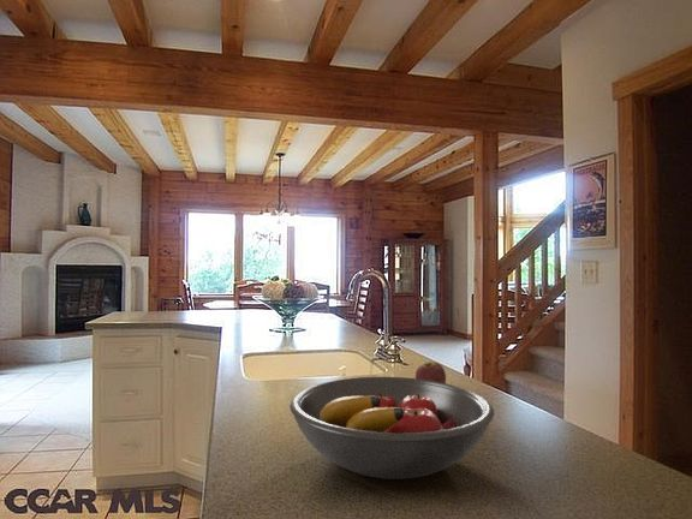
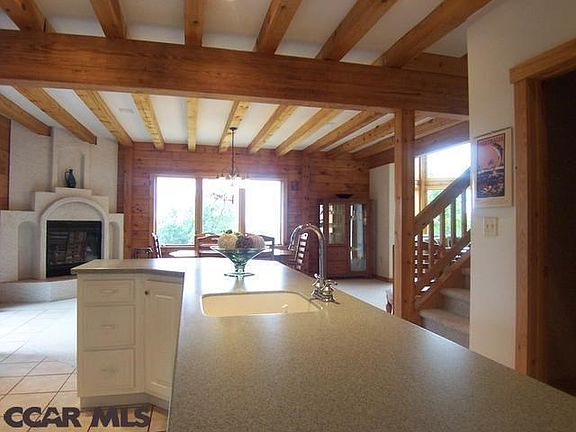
- apple [414,360,447,383]
- fruit bowl [288,376,495,481]
